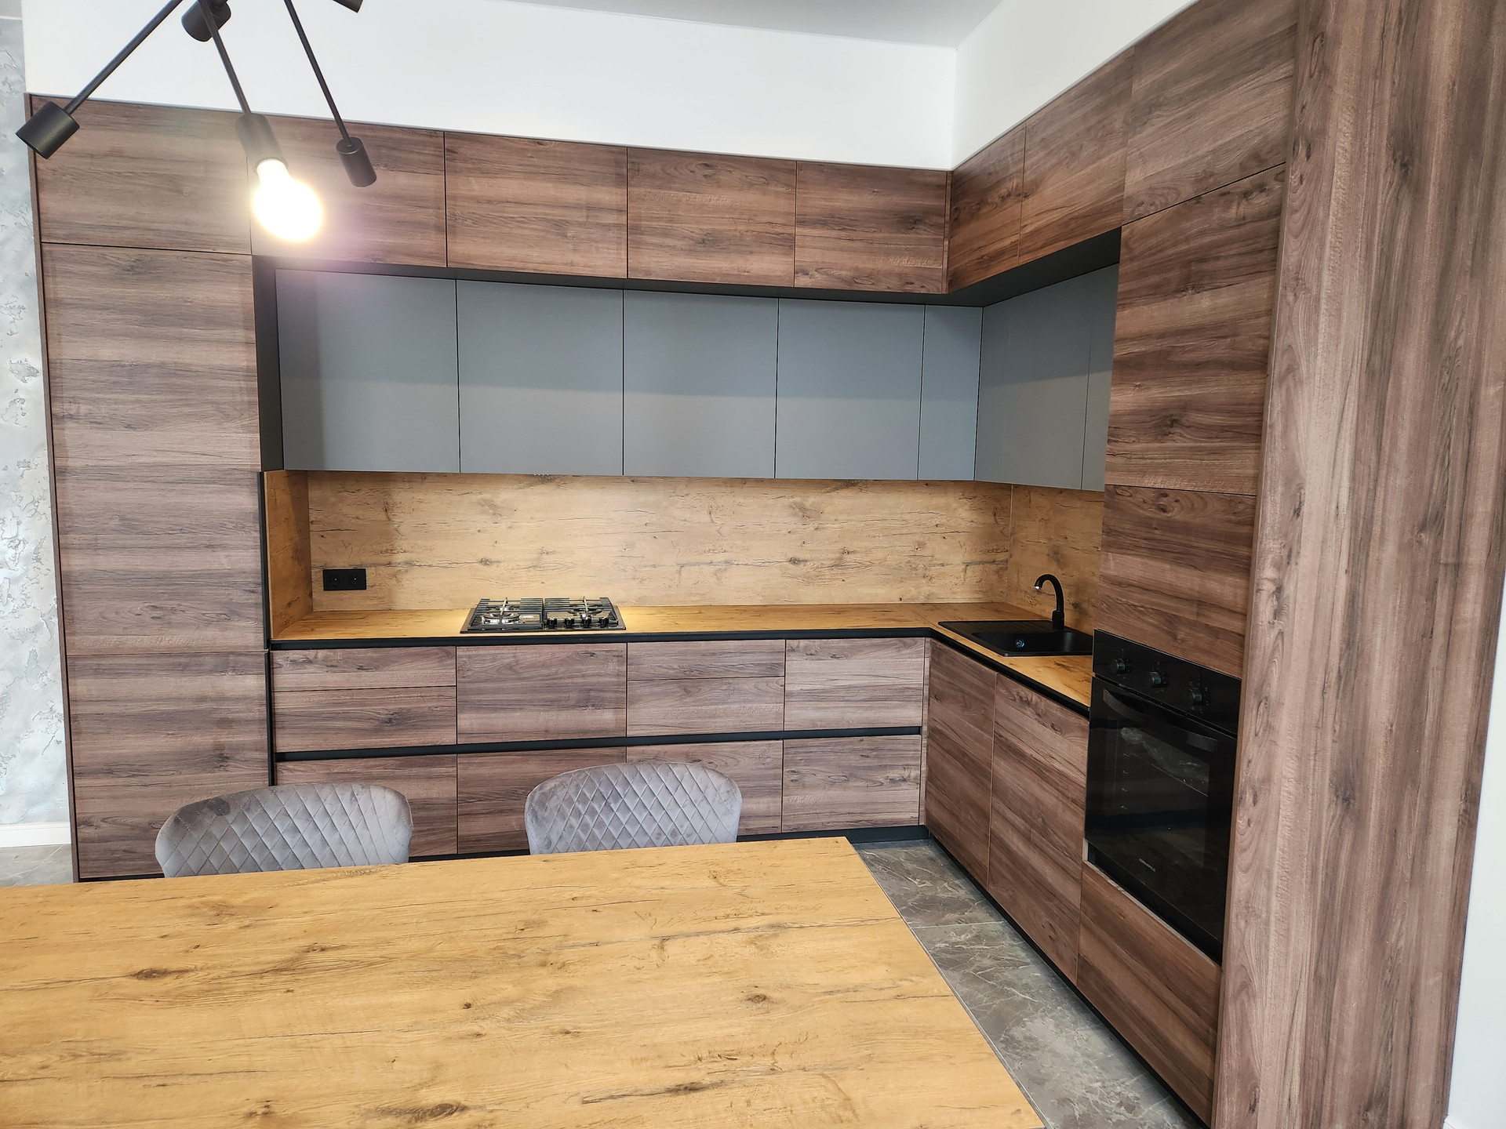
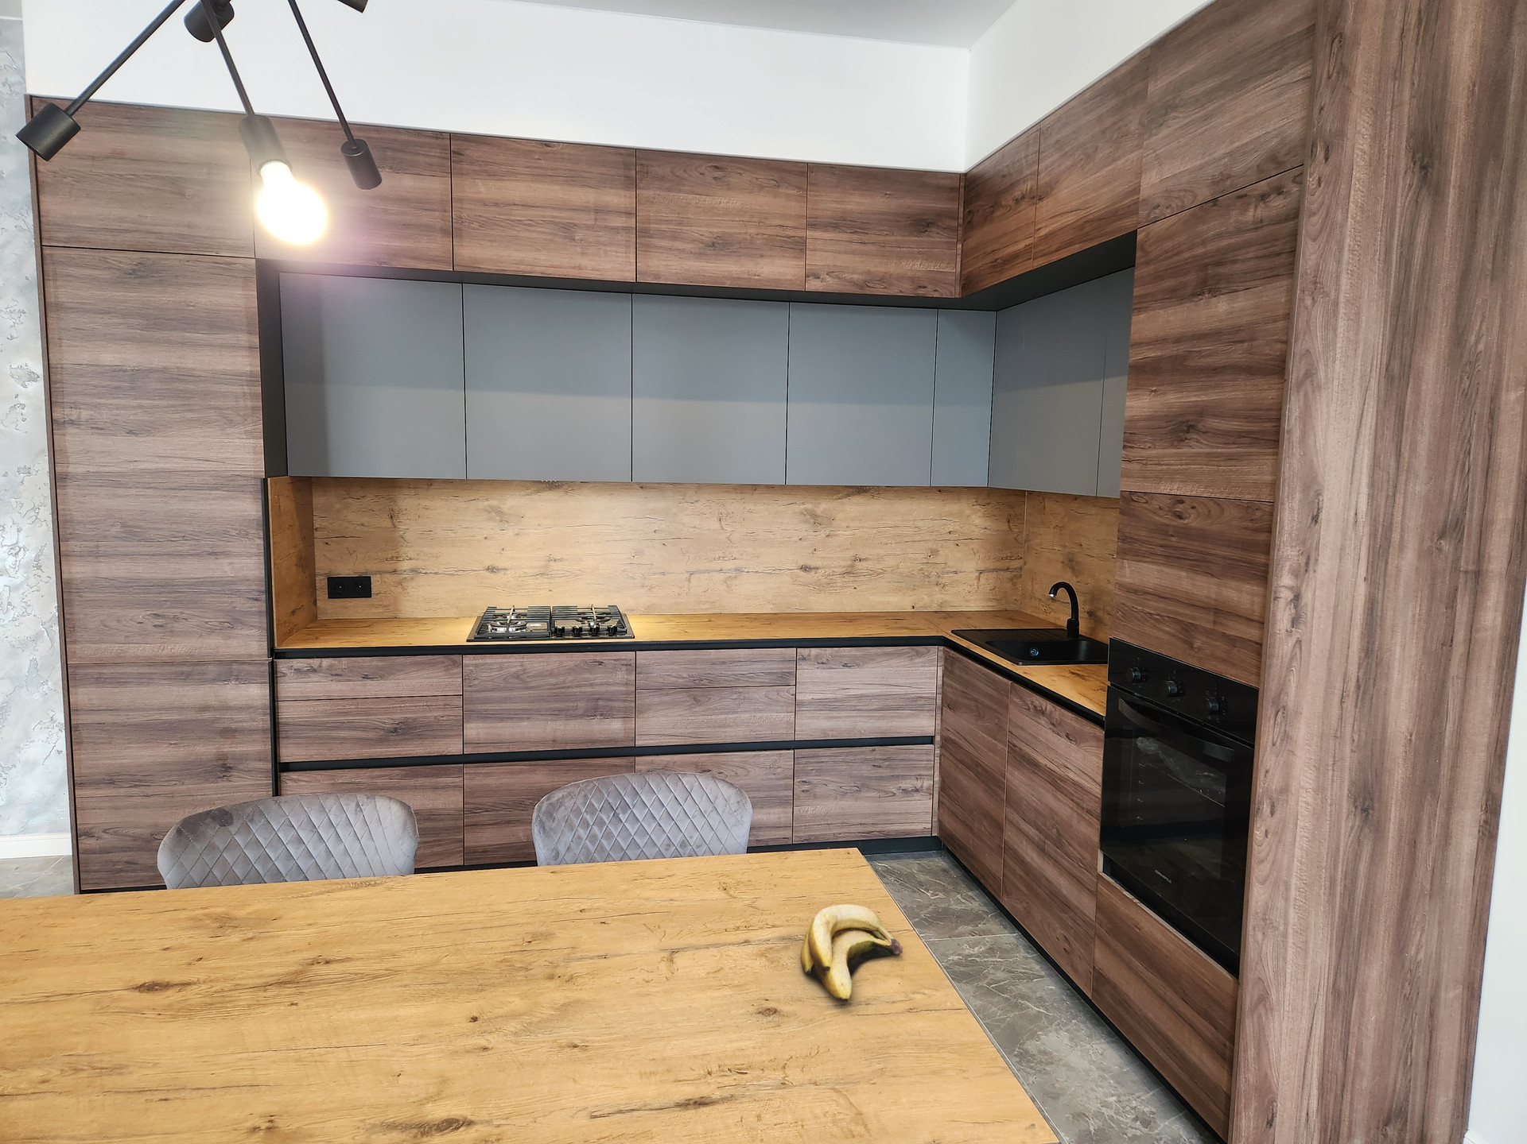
+ banana [800,904,903,1003]
